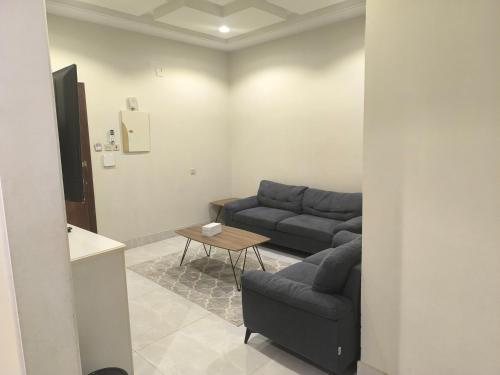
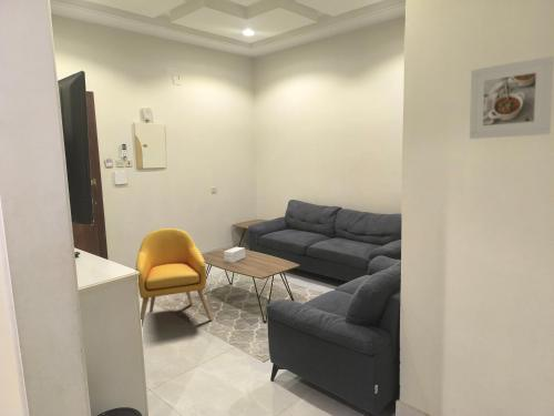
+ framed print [469,55,554,140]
+ armchair [135,227,214,326]
